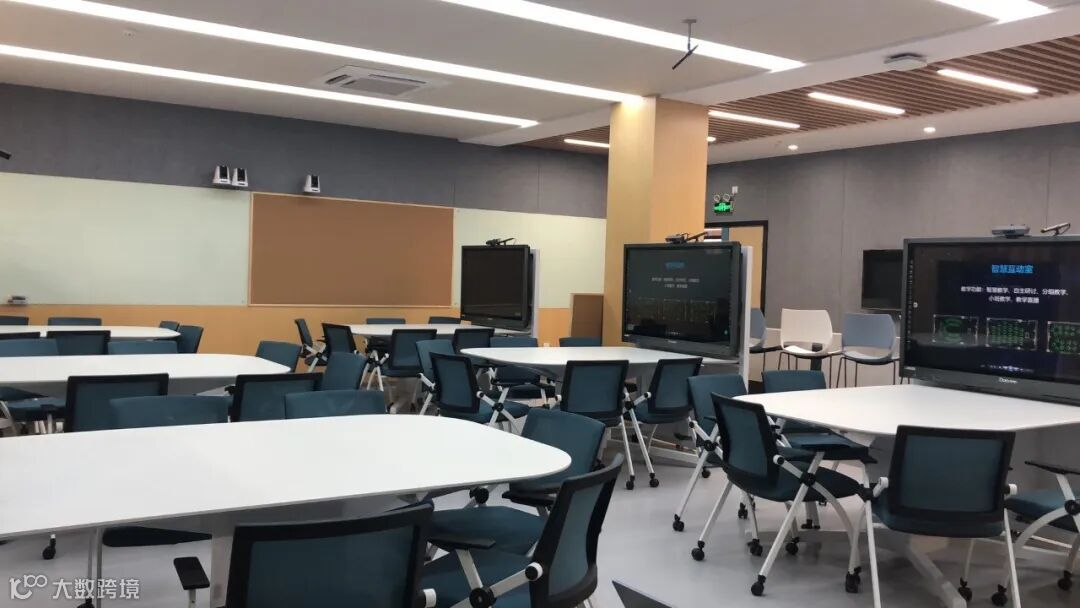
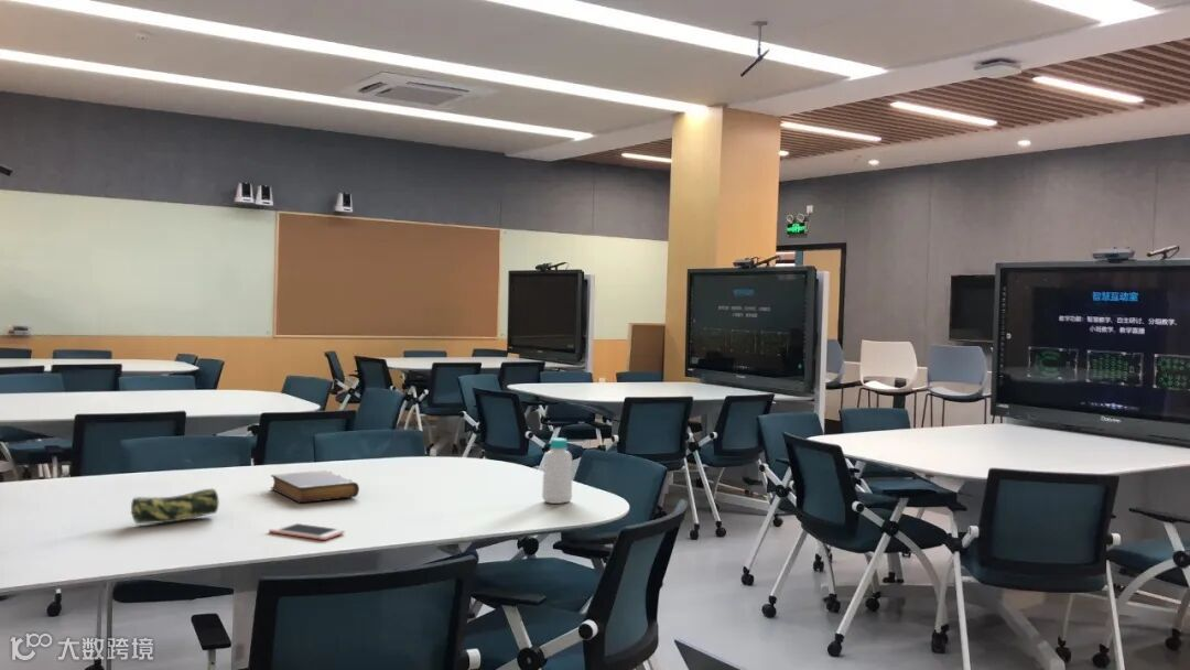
+ cell phone [268,521,346,541]
+ book [270,469,360,504]
+ pencil case [130,488,219,525]
+ bottle [541,436,573,505]
